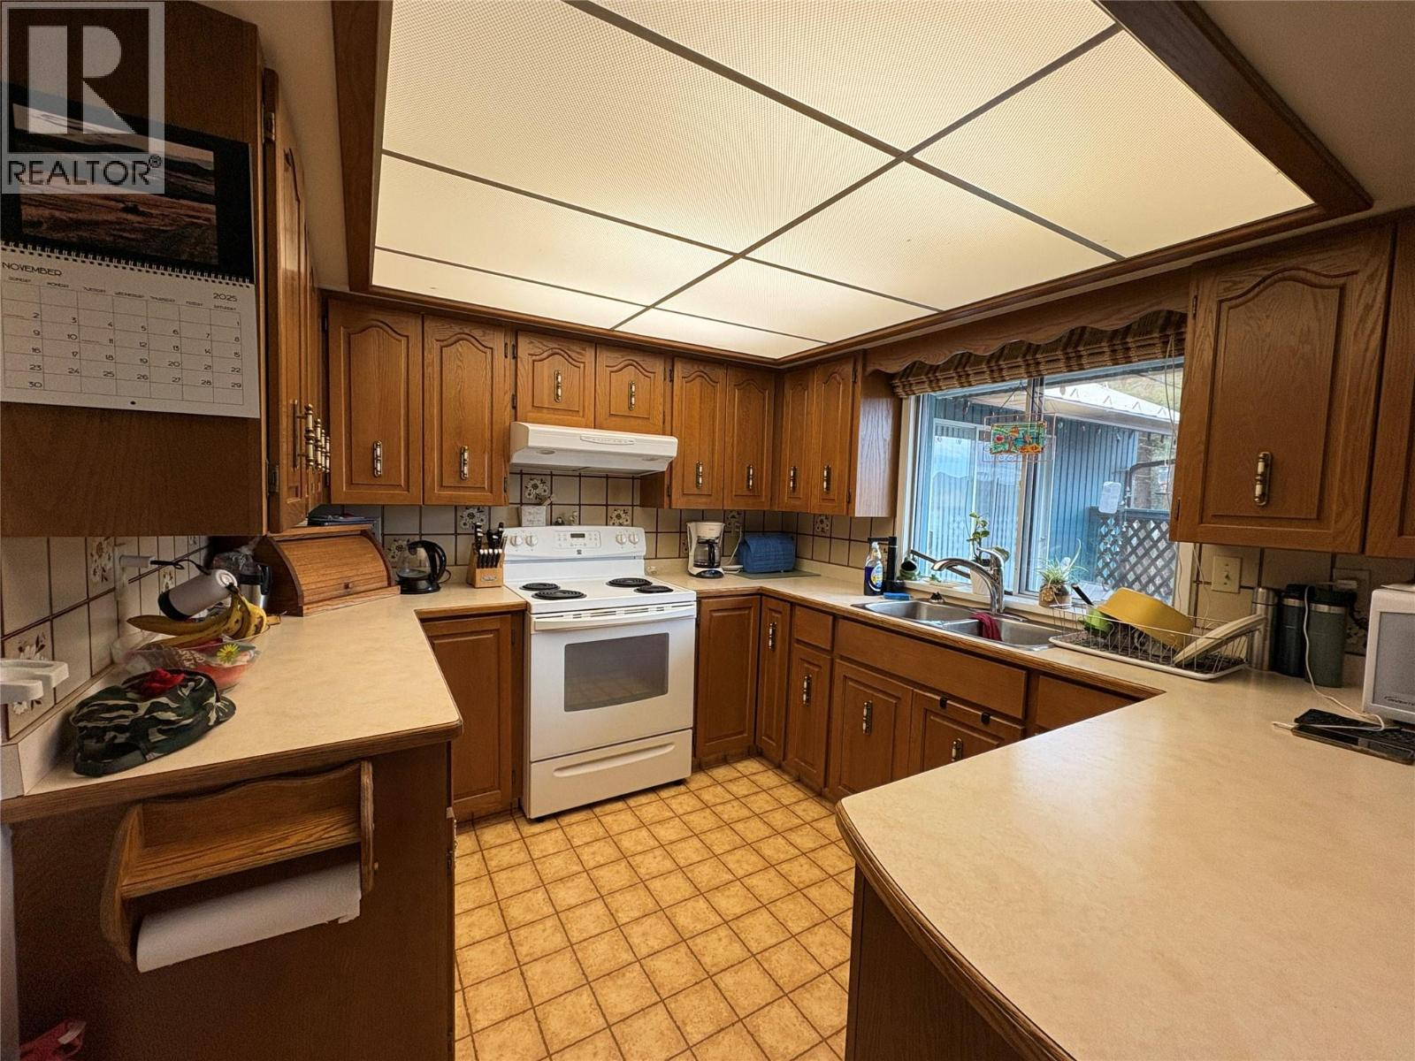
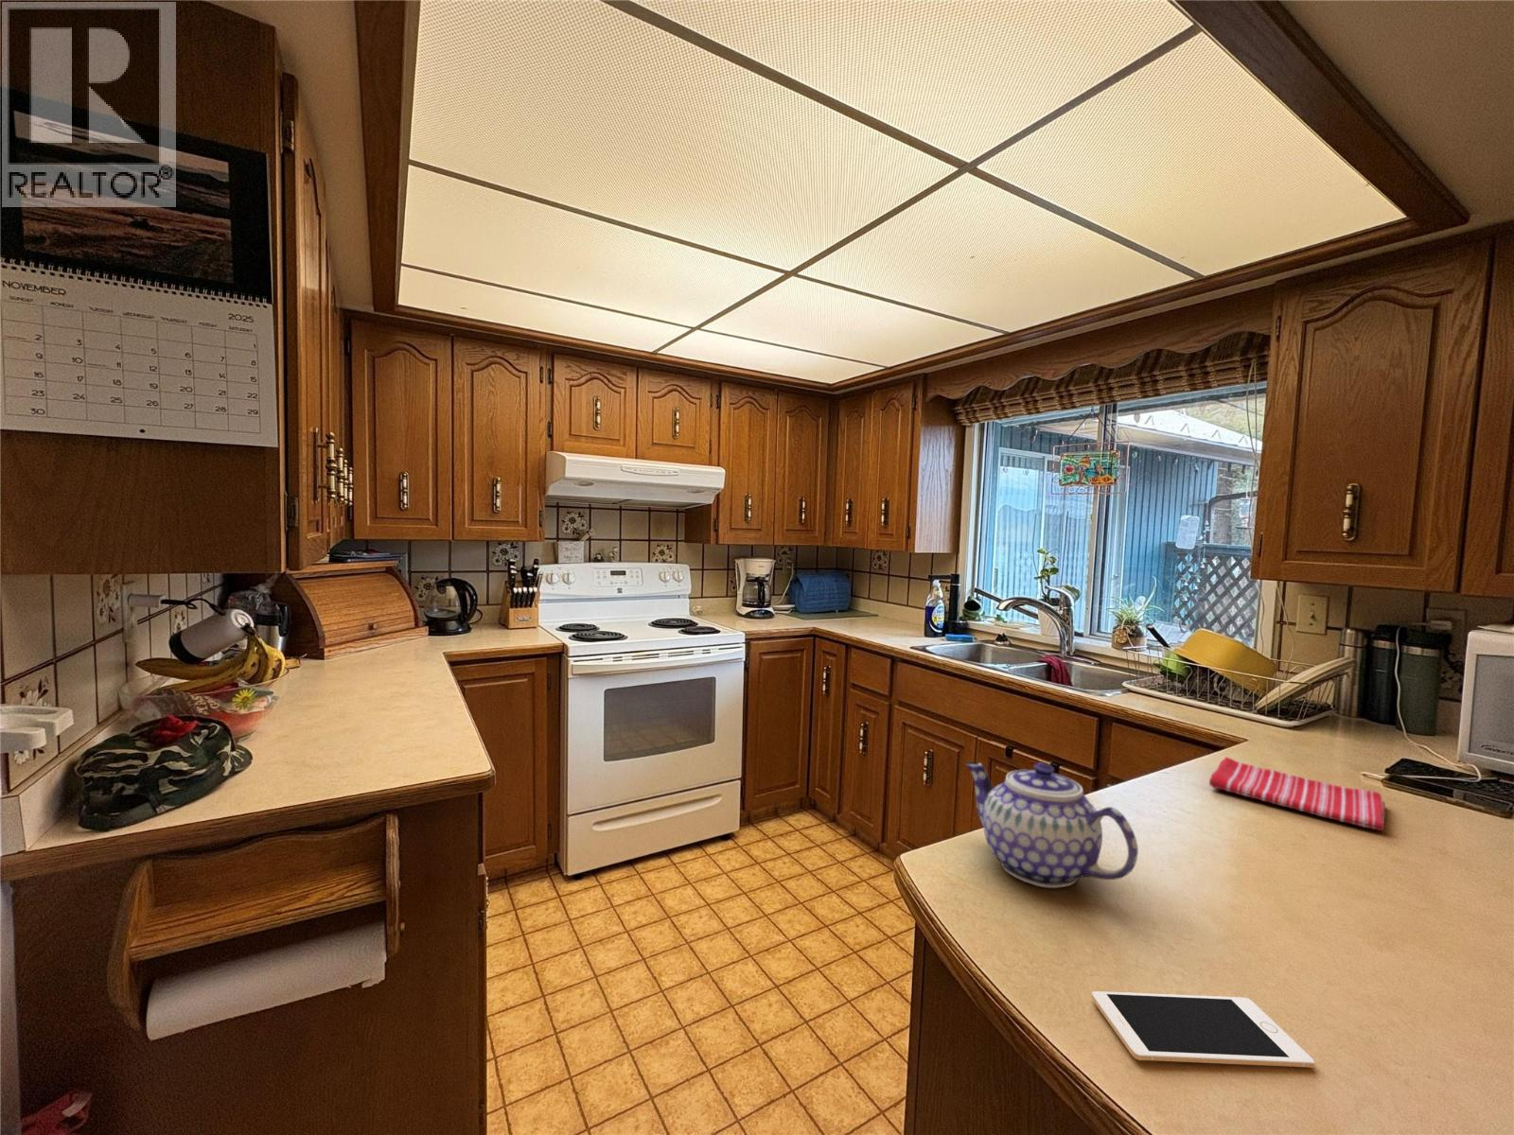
+ teapot [966,762,1140,889]
+ cell phone [1091,991,1315,1068]
+ dish towel [1209,756,1386,831]
